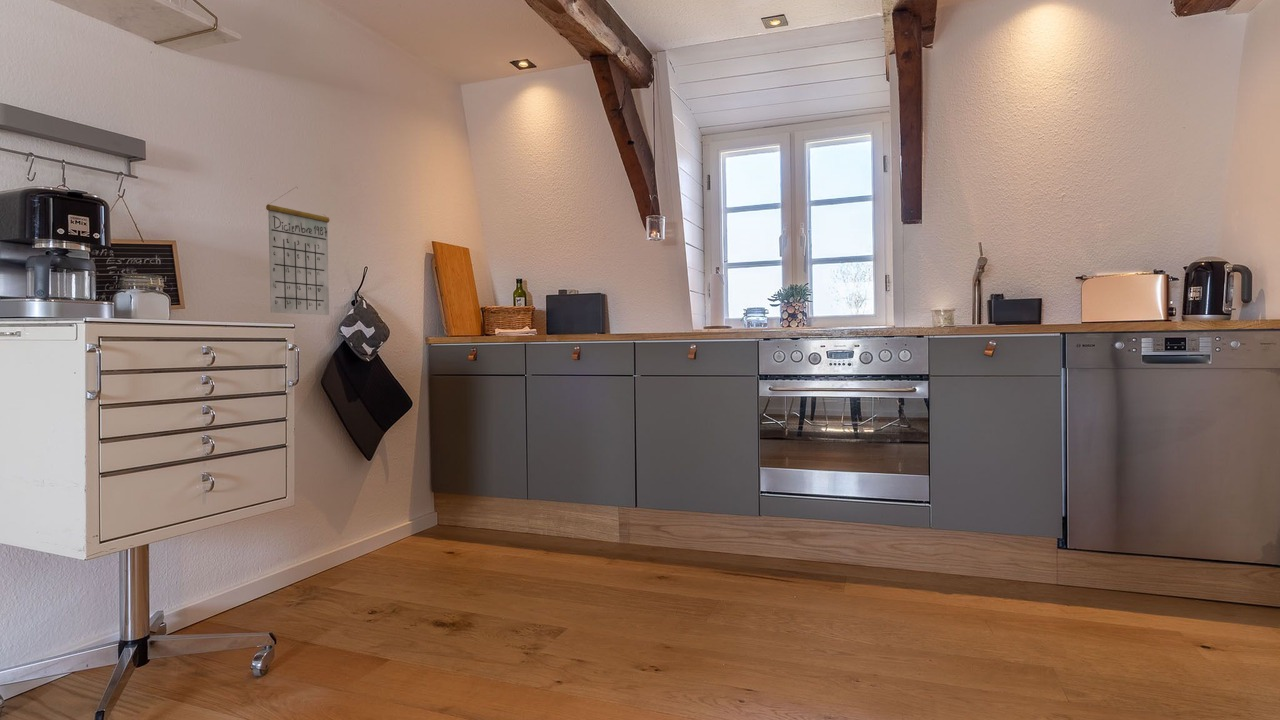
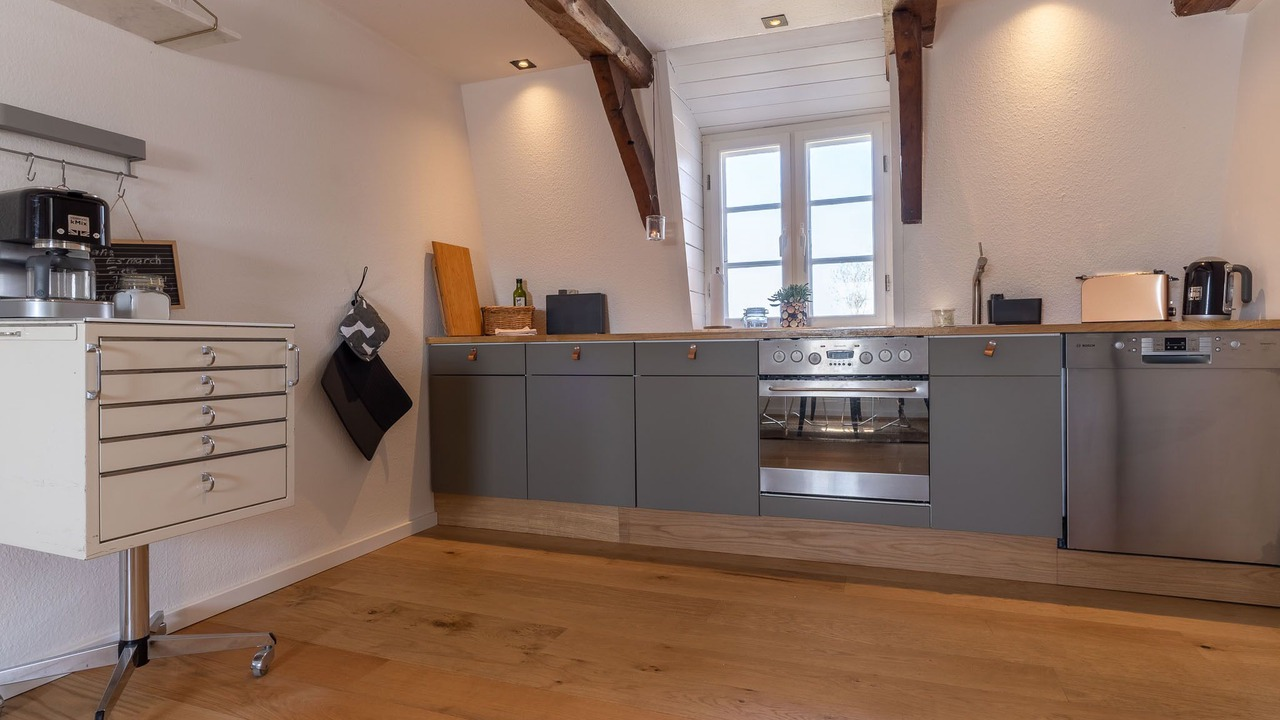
- calendar [265,186,331,316]
